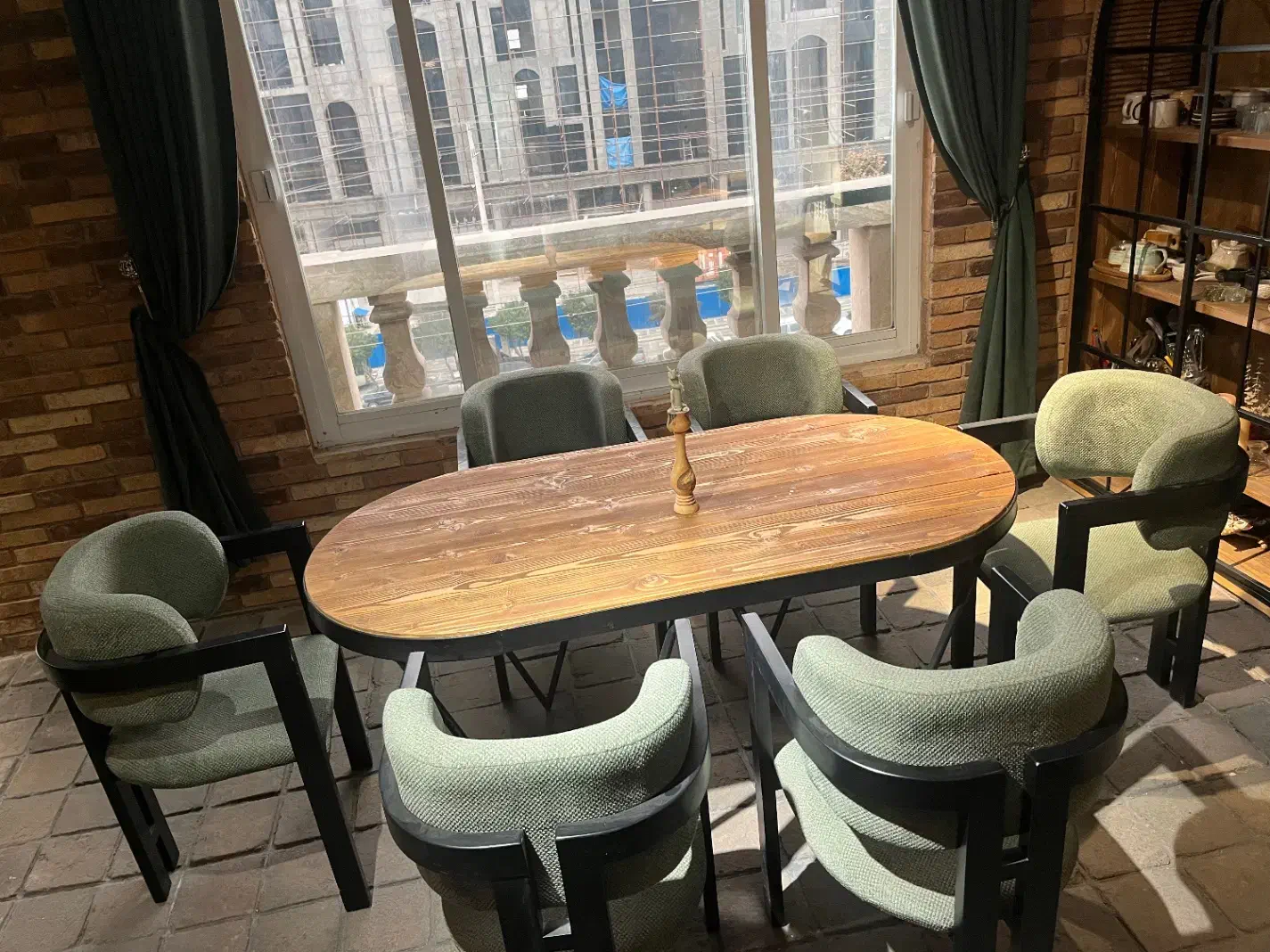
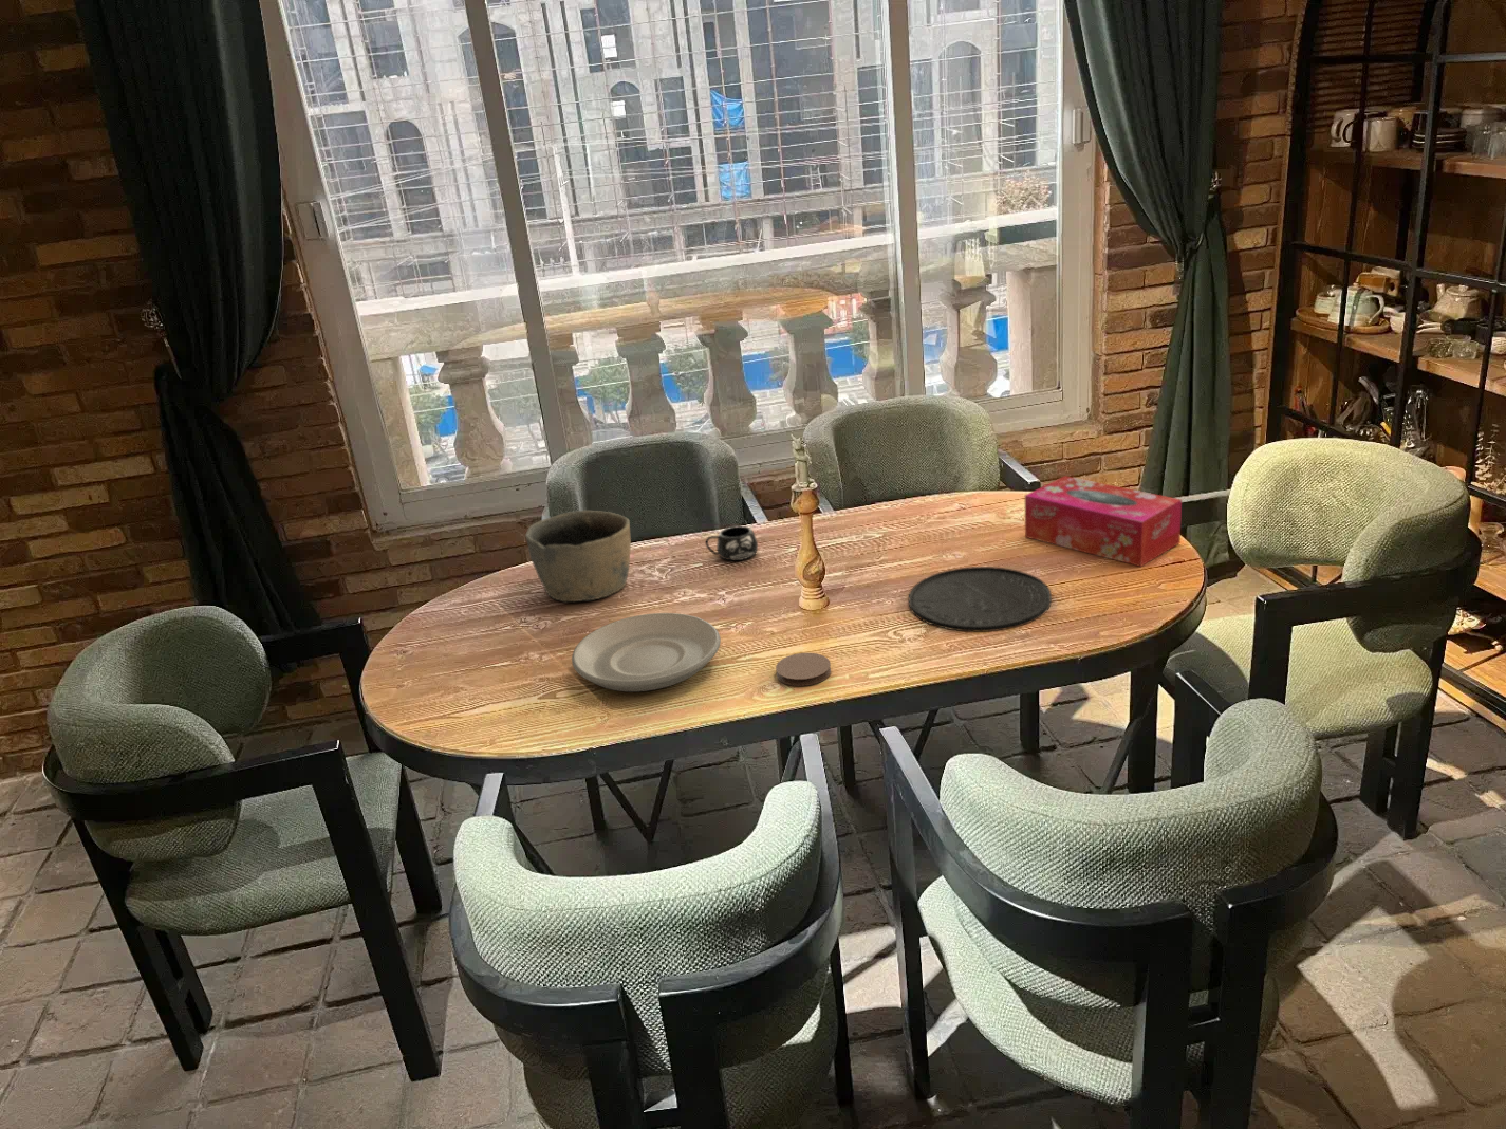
+ mug [704,524,759,561]
+ tissue box [1025,474,1182,568]
+ coaster [774,652,831,687]
+ plate [908,566,1053,632]
+ bowl [524,510,632,604]
+ plate [570,612,722,693]
